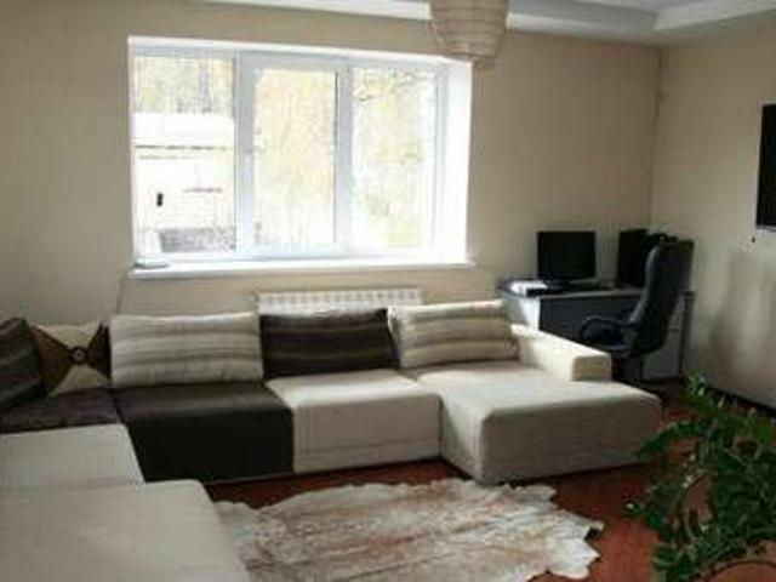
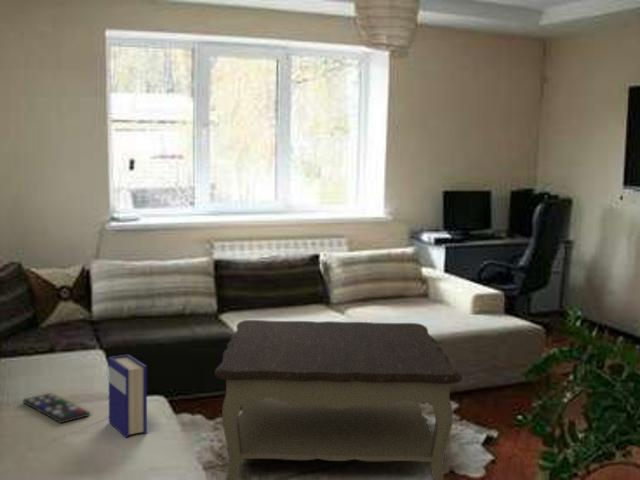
+ remote control [22,392,91,424]
+ coffee table [214,319,463,480]
+ hardback book [107,353,148,439]
